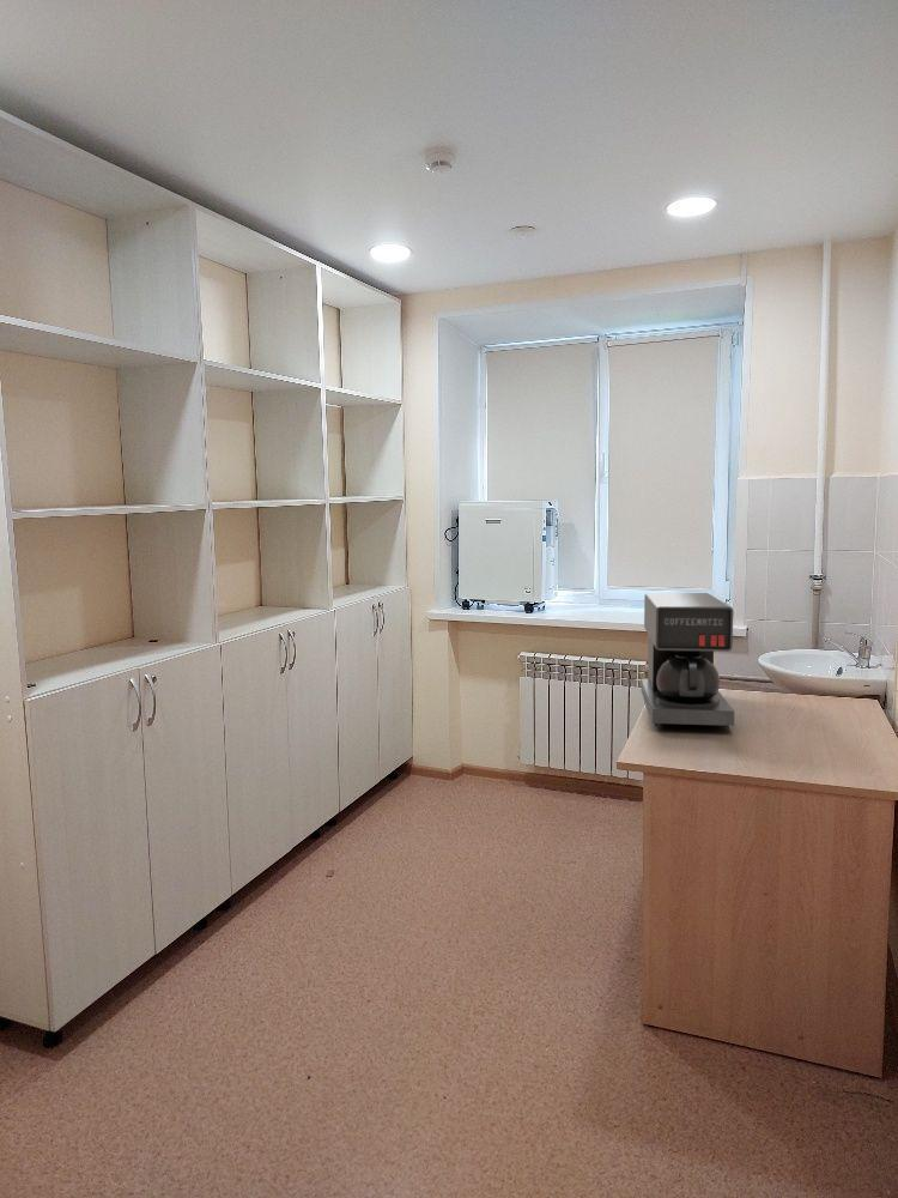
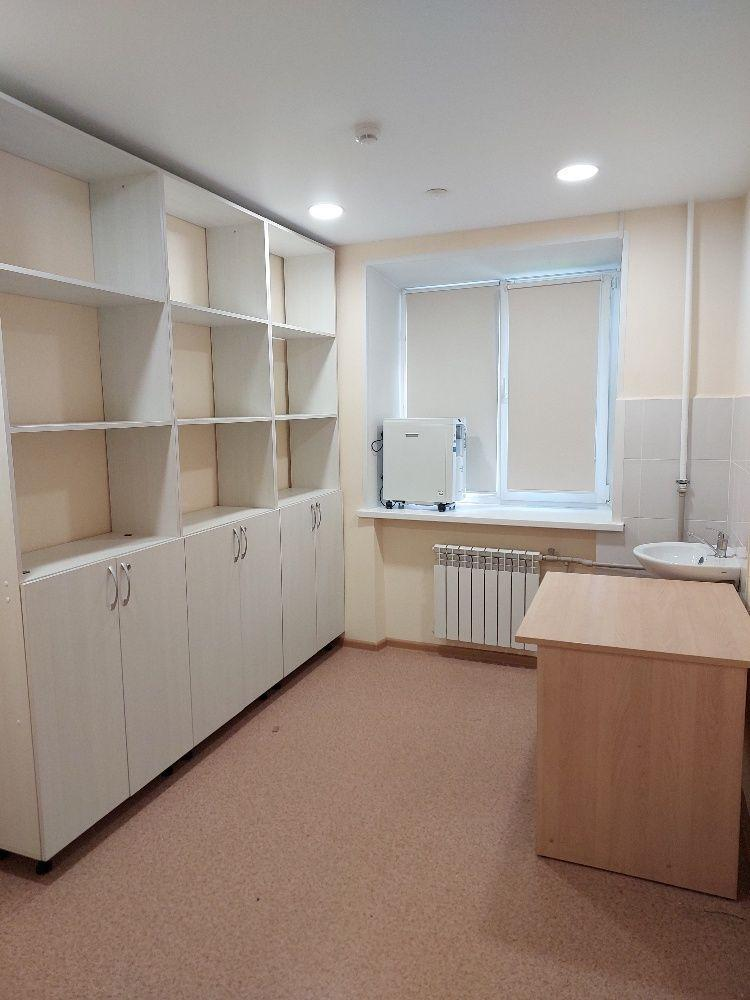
- coffee maker [641,592,735,730]
